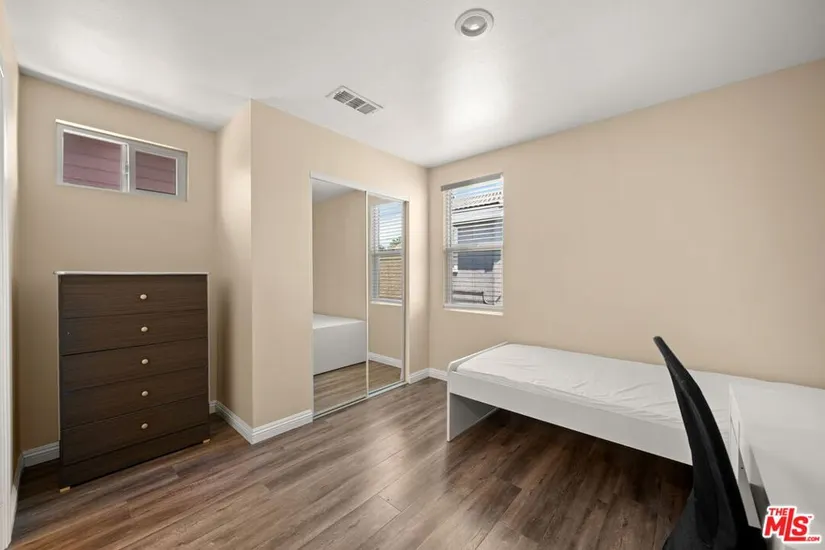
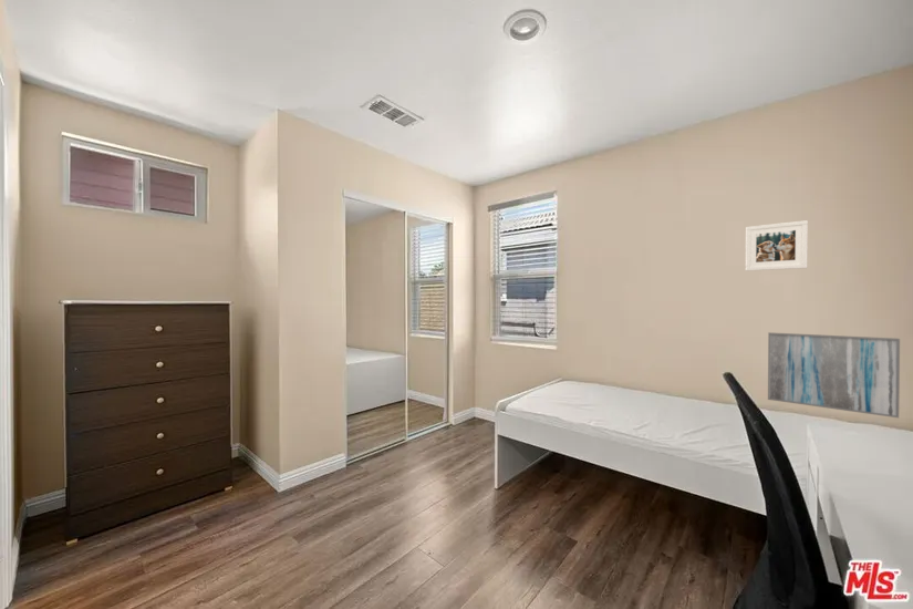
+ wall art [767,331,901,419]
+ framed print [745,219,809,272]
